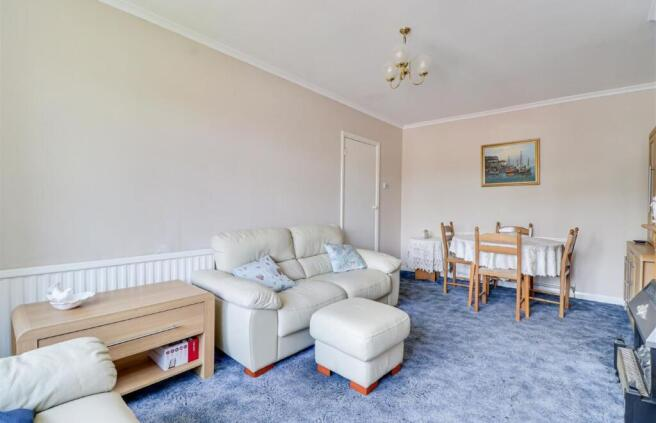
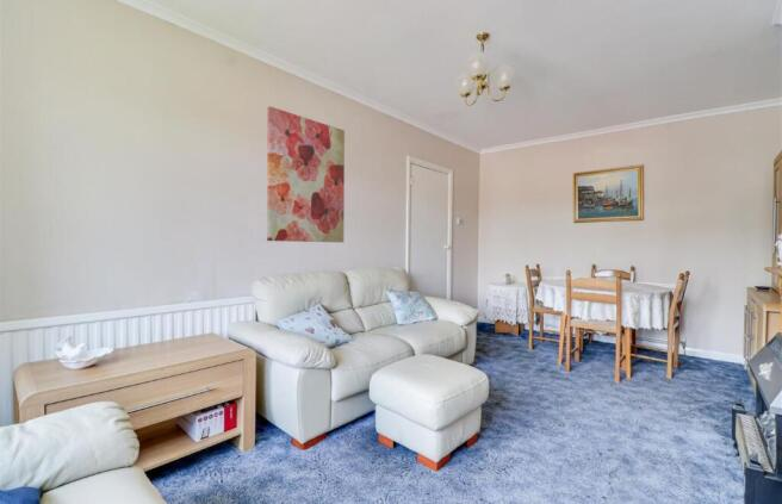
+ wall art [266,105,346,243]
